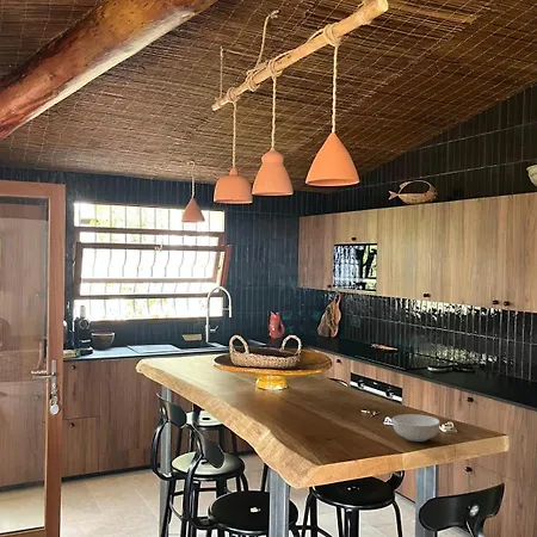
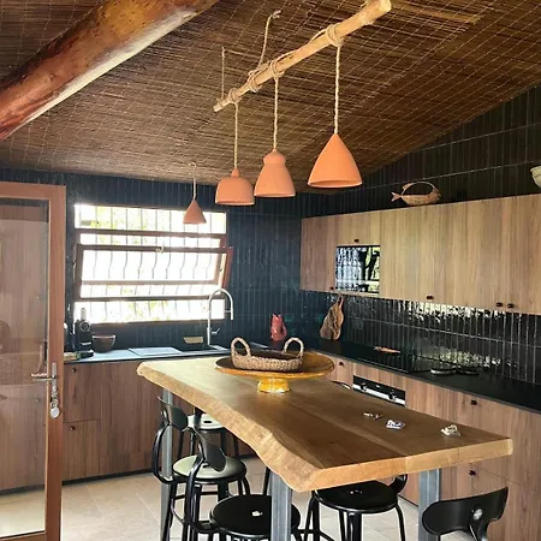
- cereal bowl [391,413,442,443]
